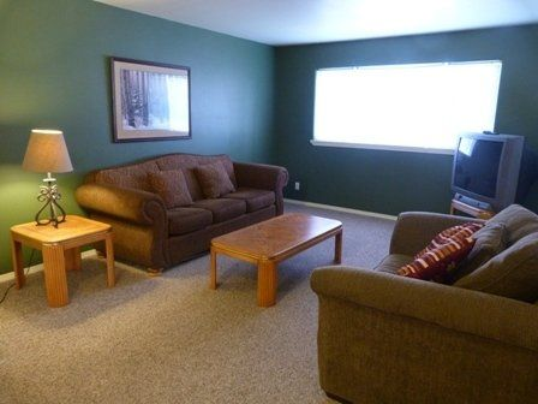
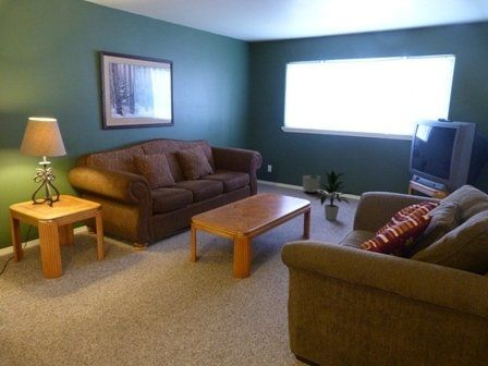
+ indoor plant [314,169,356,221]
+ planter [302,174,321,194]
